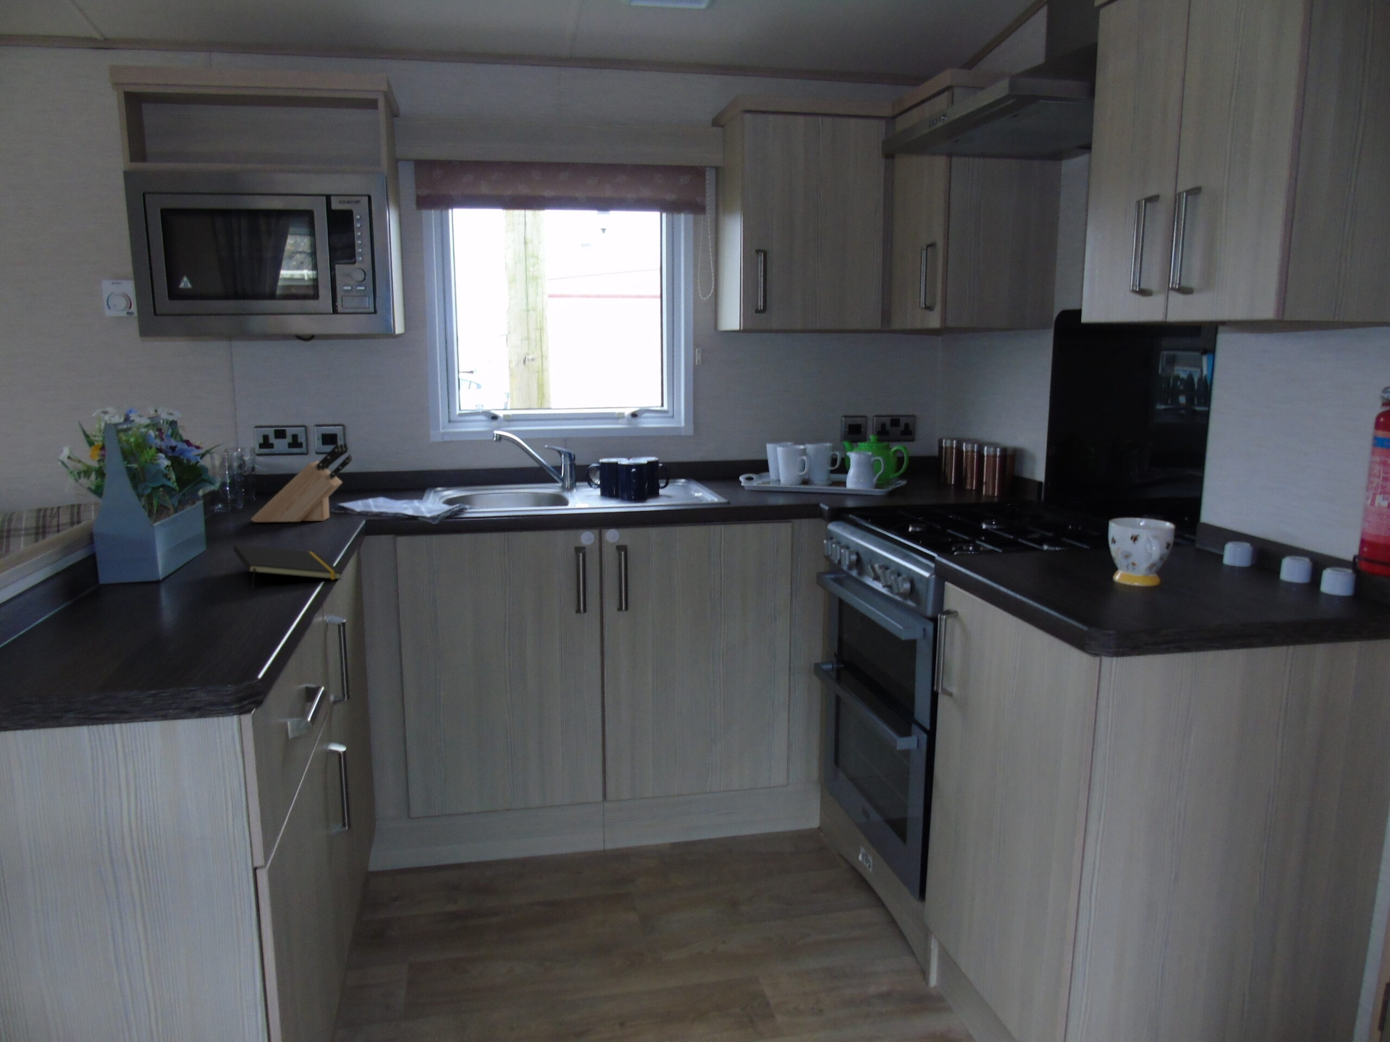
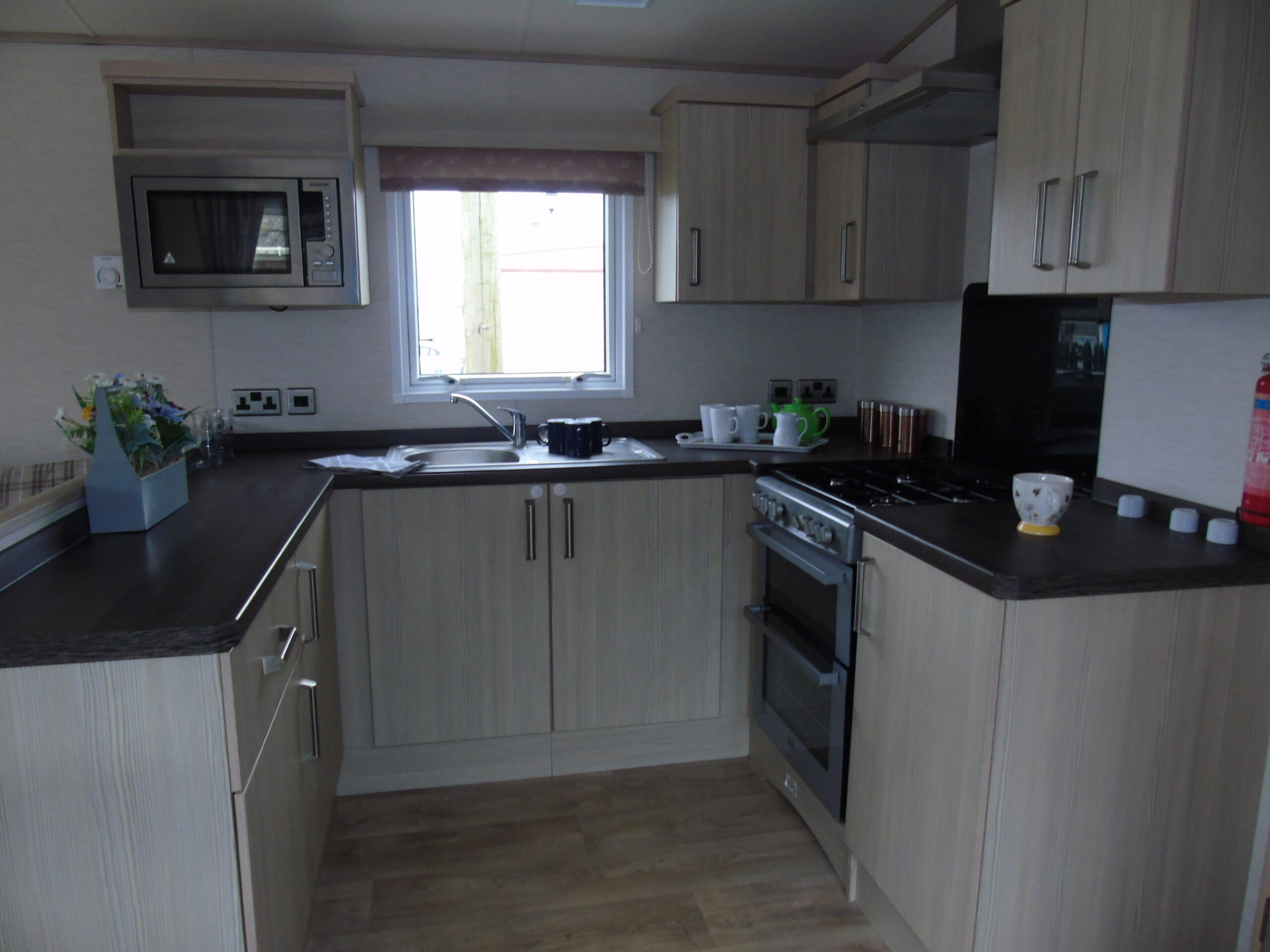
- notepad [232,544,344,590]
- knife block [250,442,354,523]
